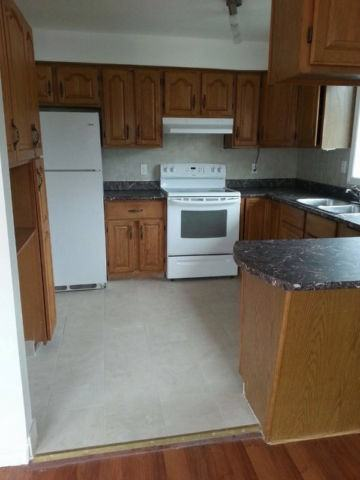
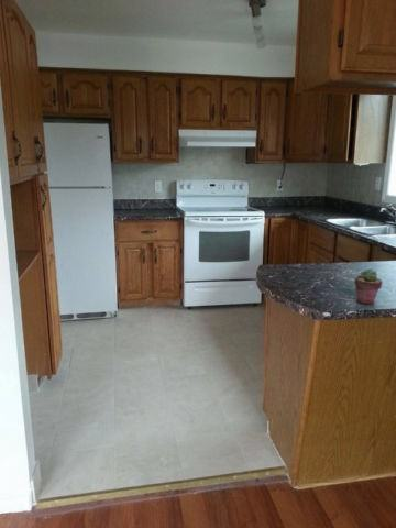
+ potted succulent [353,268,384,305]
